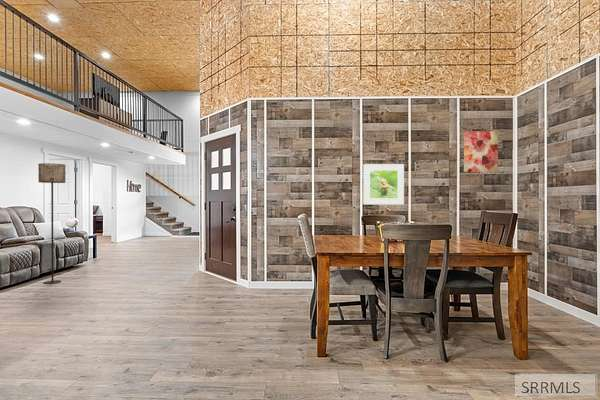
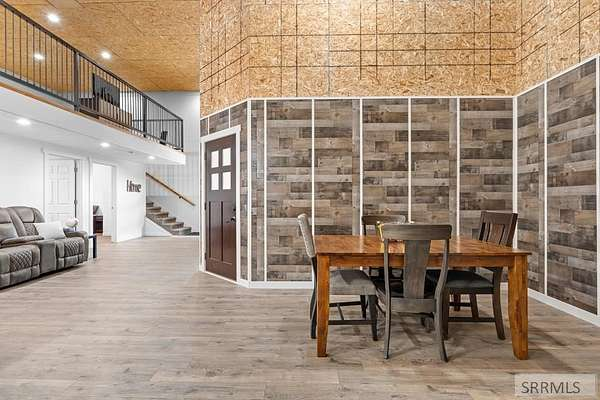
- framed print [362,163,405,206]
- floor lamp [37,162,67,285]
- wall art [463,130,499,173]
